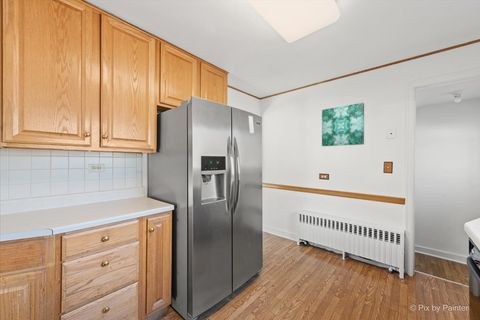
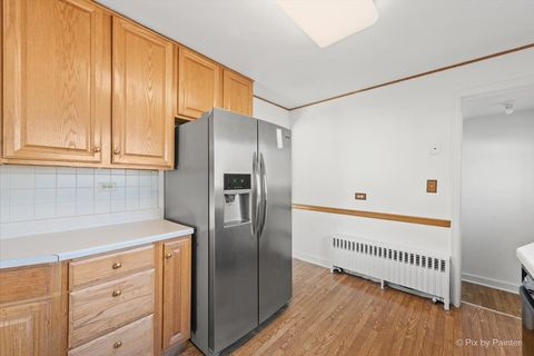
- wall art [321,102,365,147]
